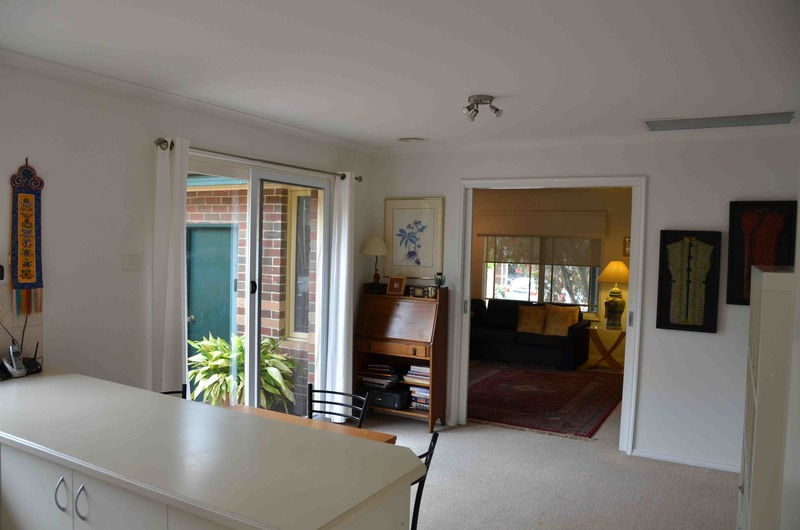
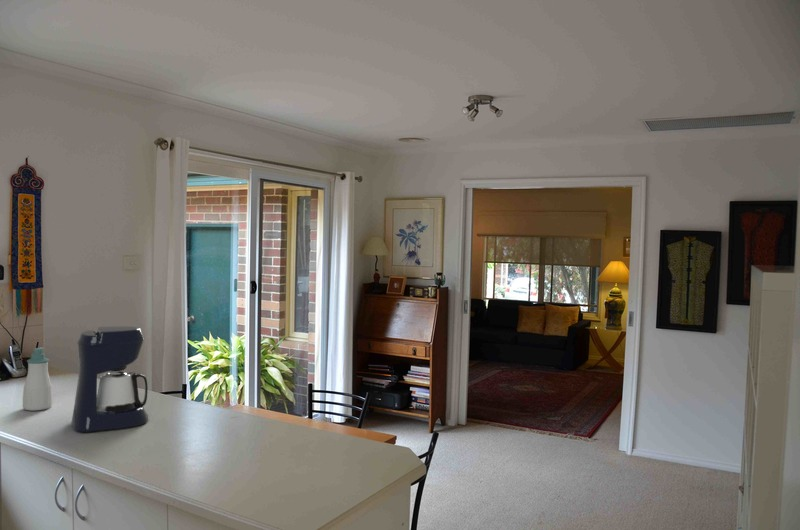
+ coffee maker [70,325,149,433]
+ soap bottle [22,346,53,412]
